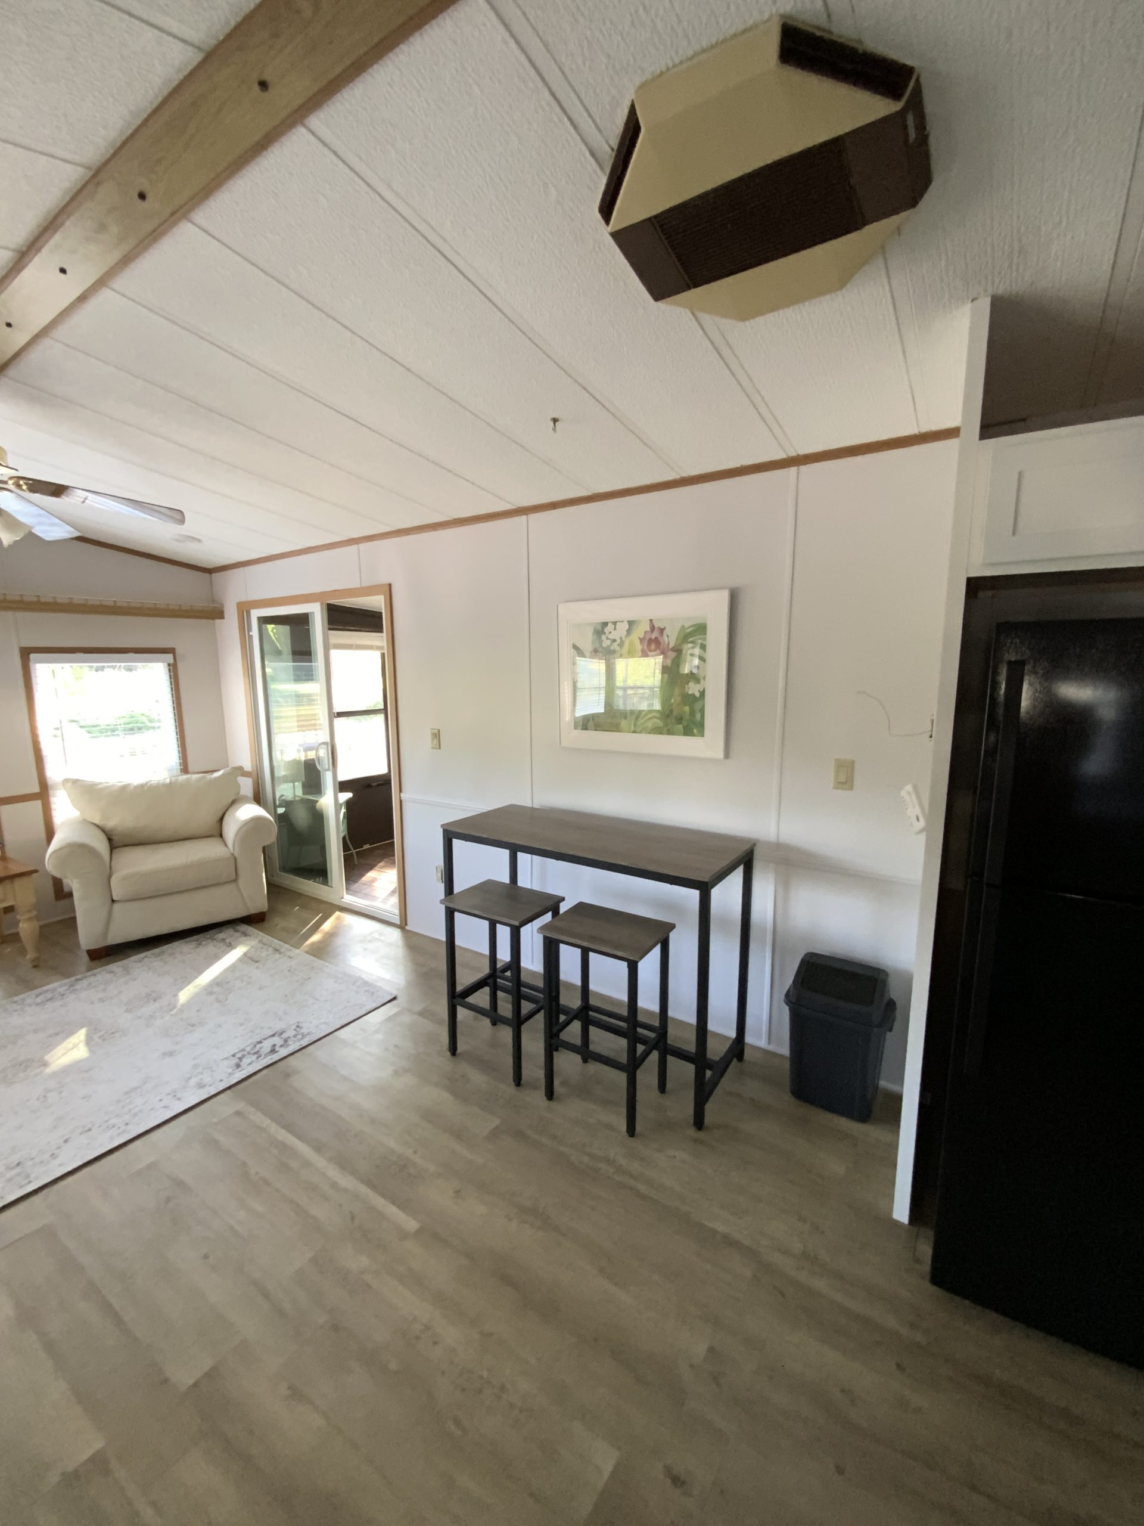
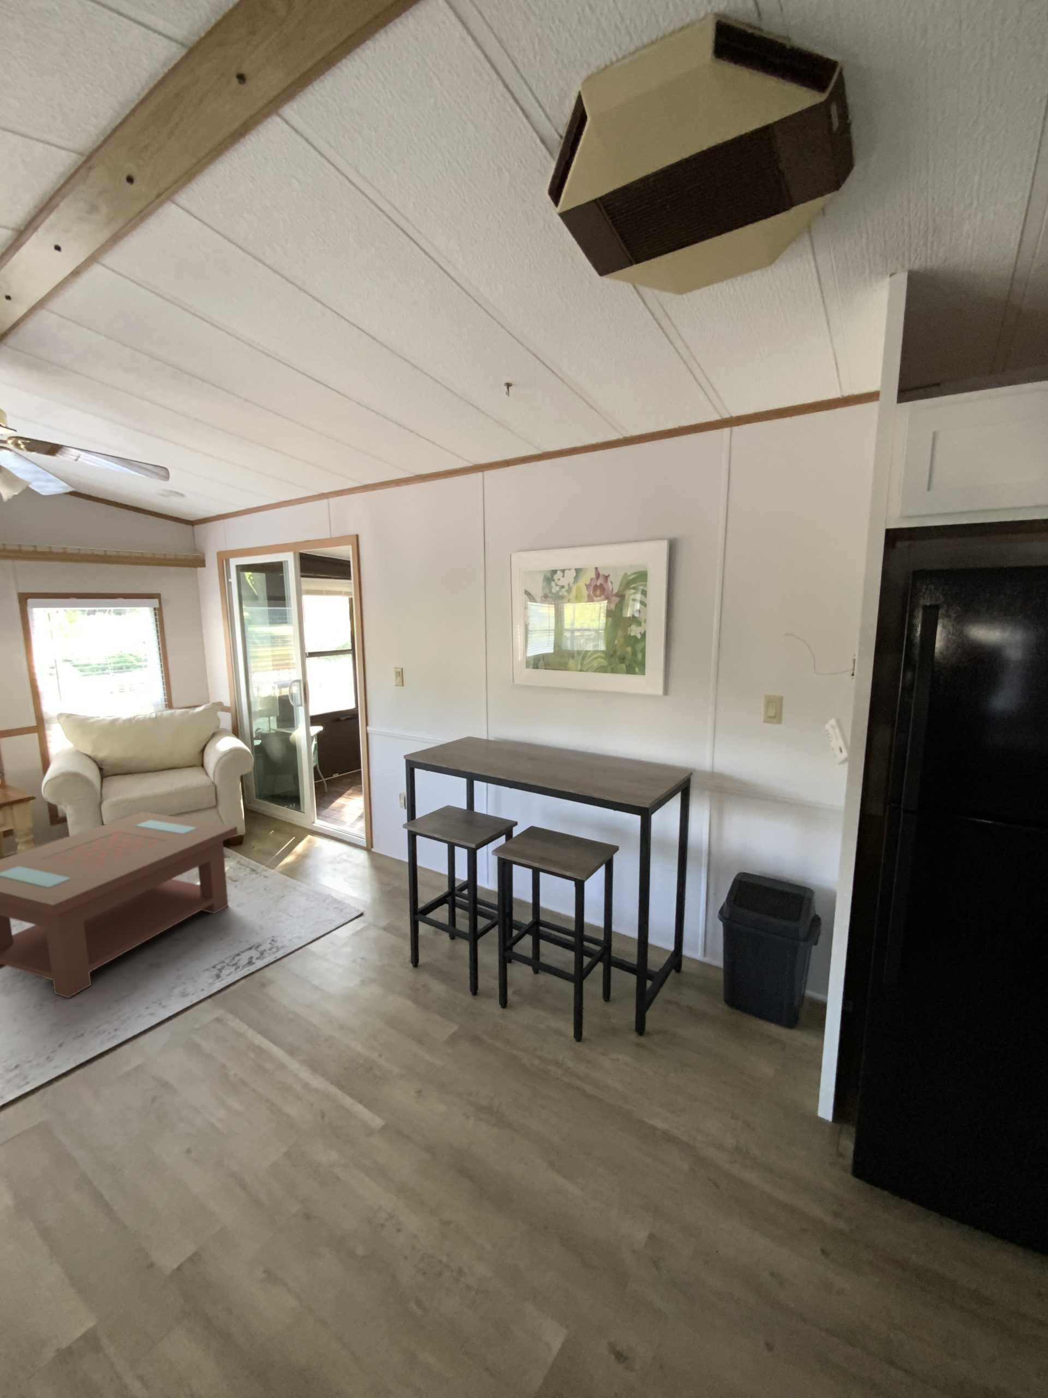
+ coffee table [0,811,239,998]
